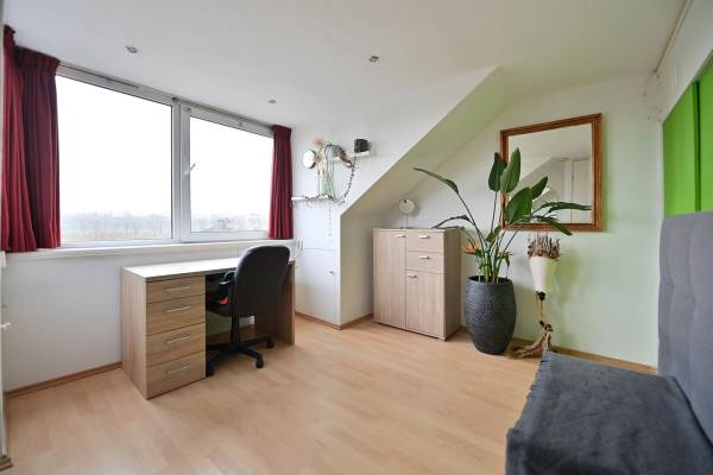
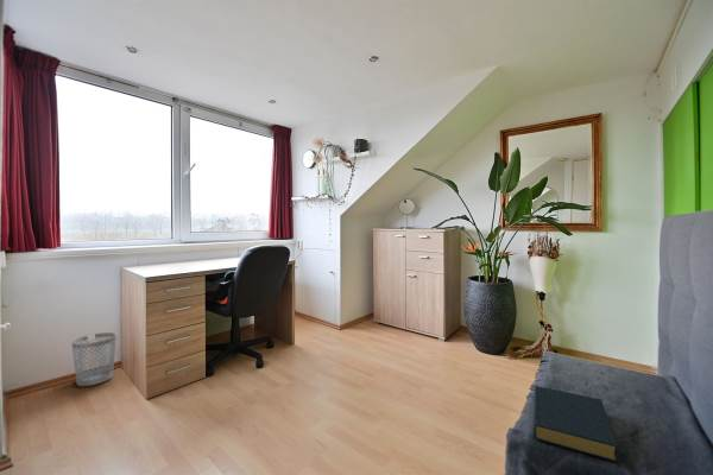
+ hardback book [532,385,620,464]
+ wastebasket [70,331,118,387]
